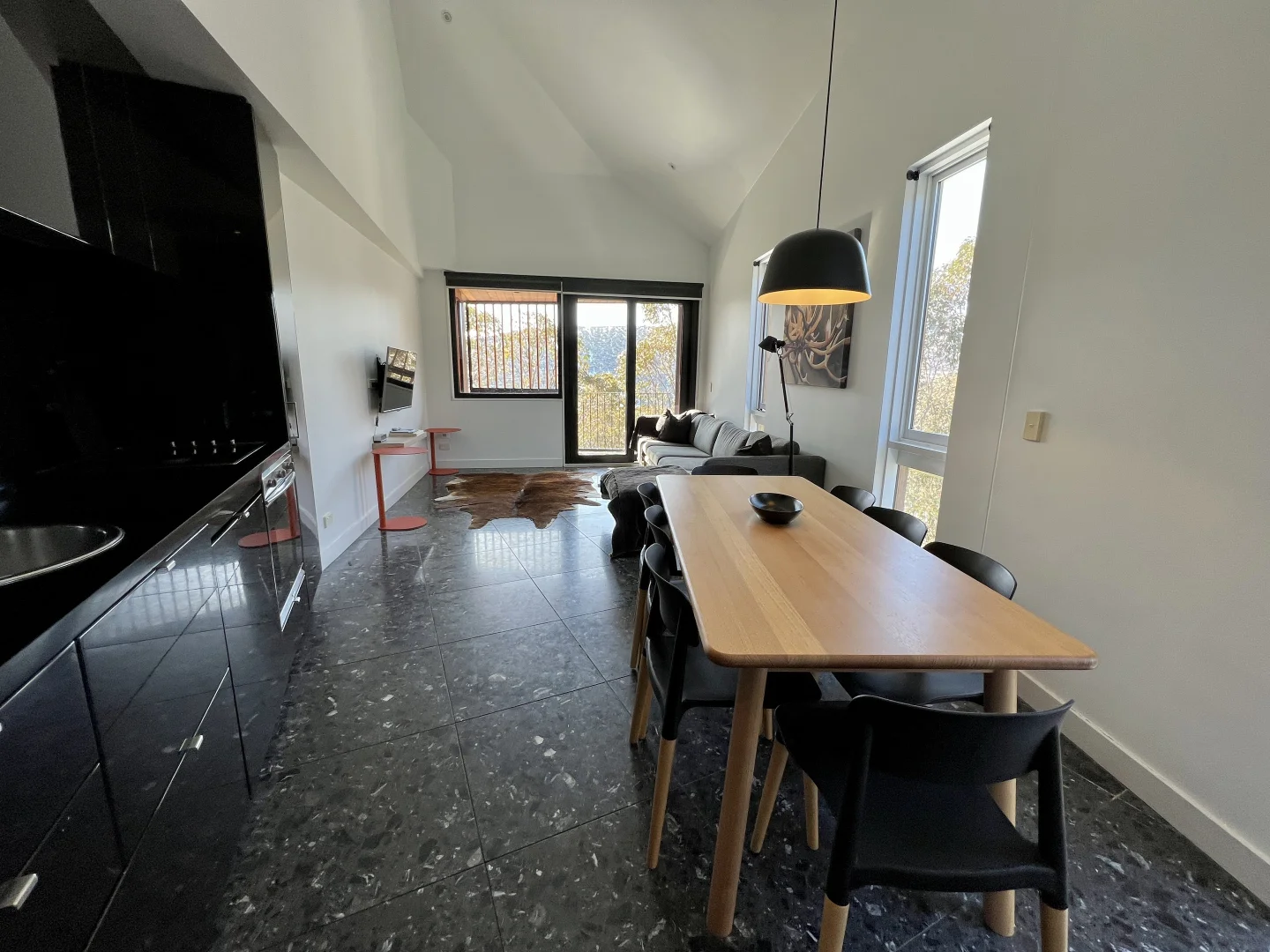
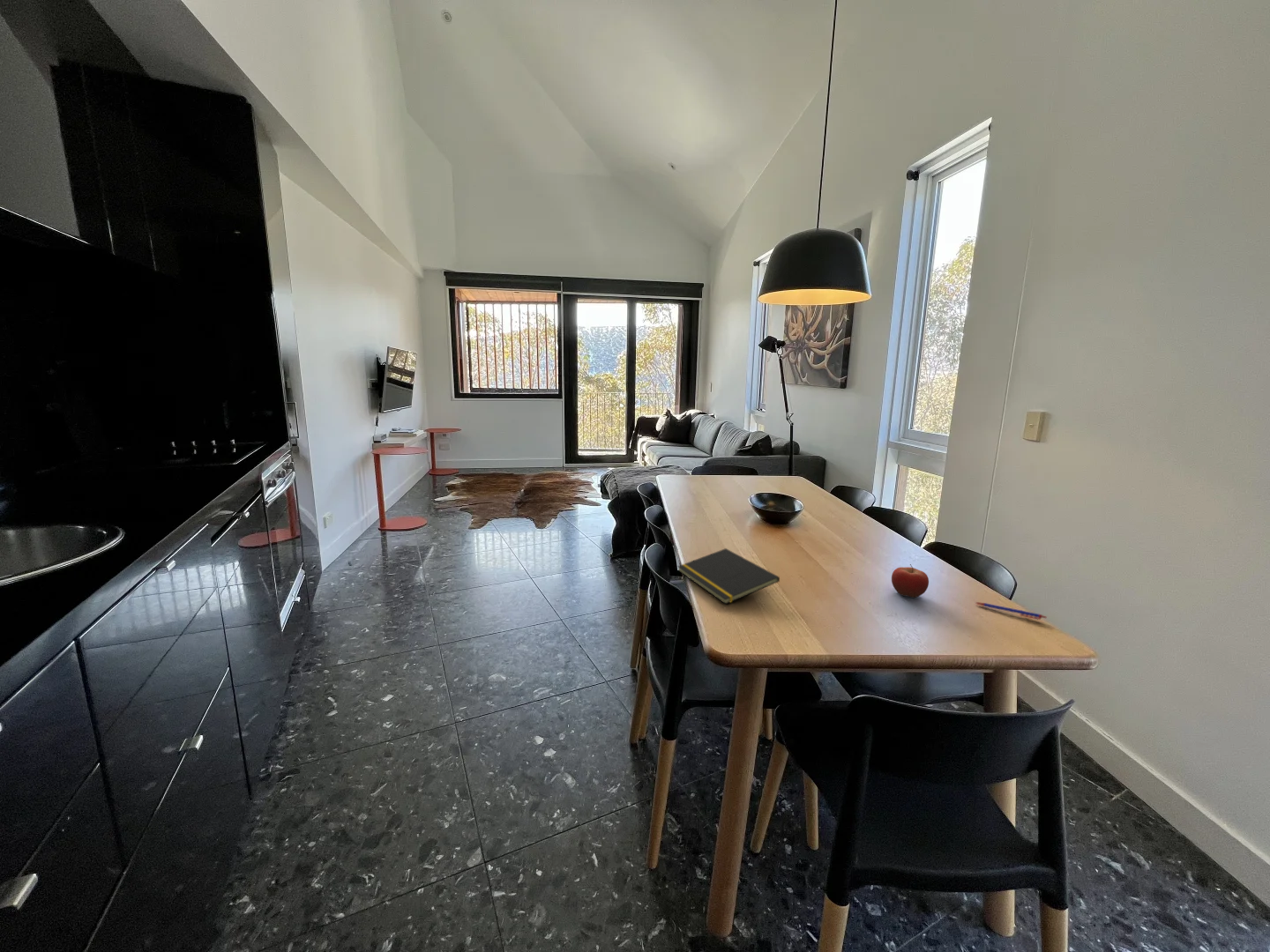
+ fruit [891,563,930,599]
+ pen [974,601,1048,621]
+ notepad [676,547,781,605]
